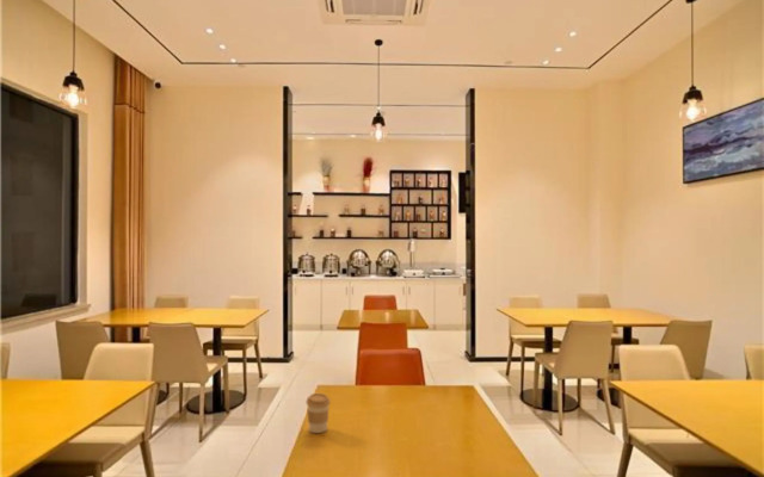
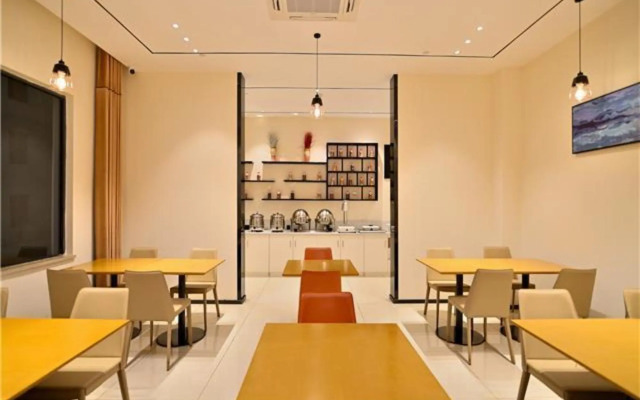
- coffee cup [304,392,332,434]
